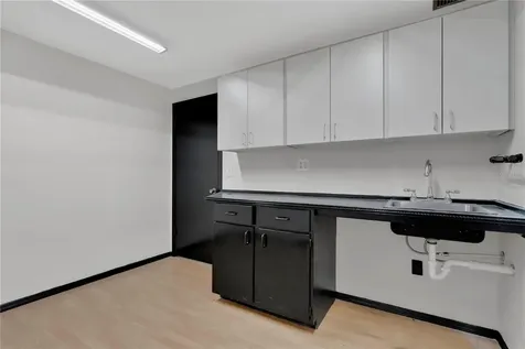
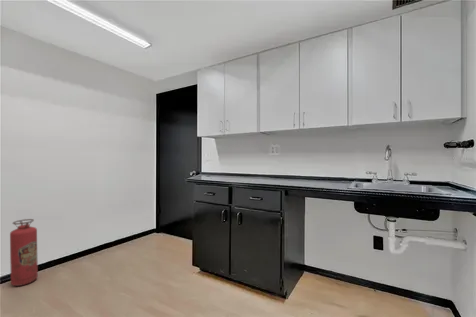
+ fire extinguisher [9,218,39,287]
